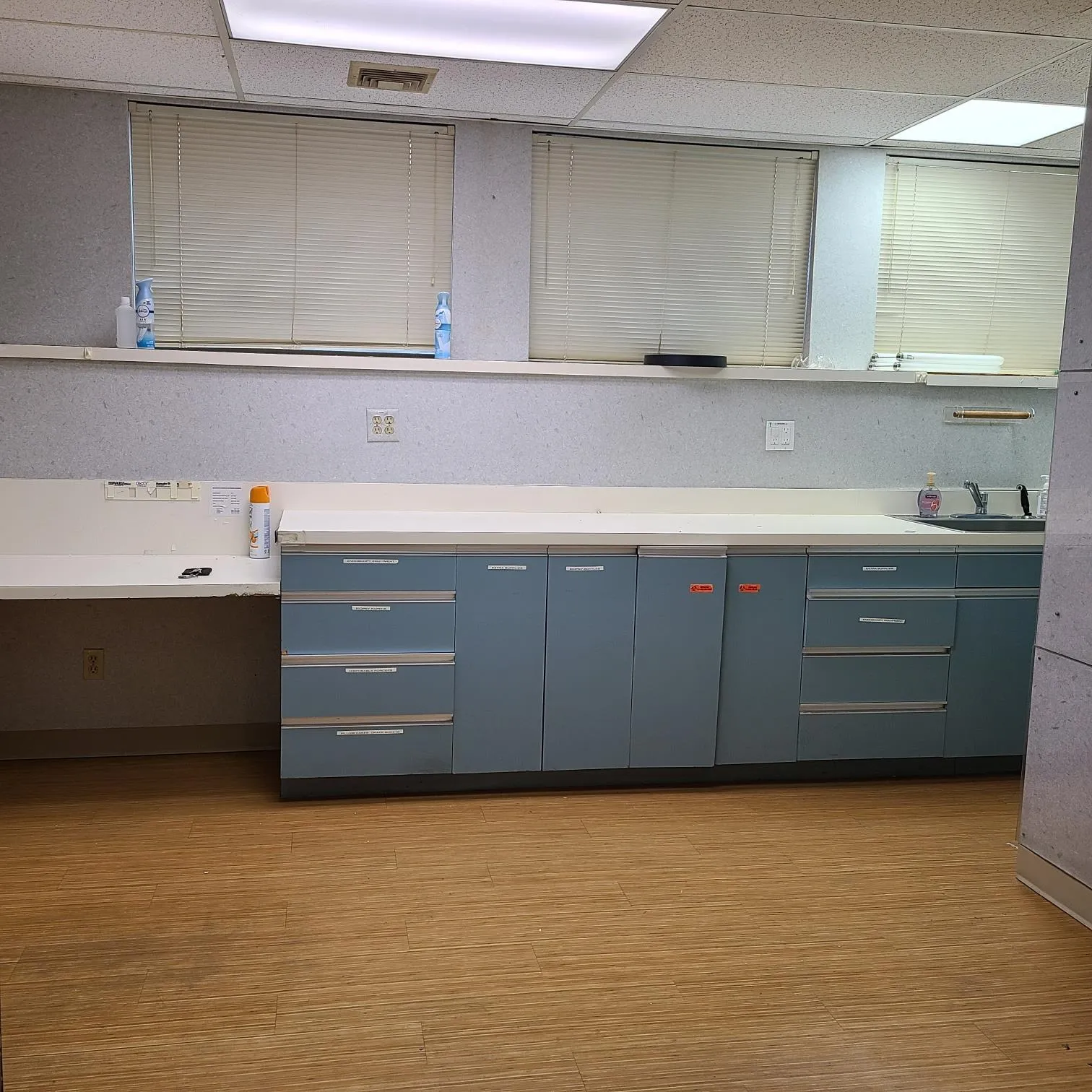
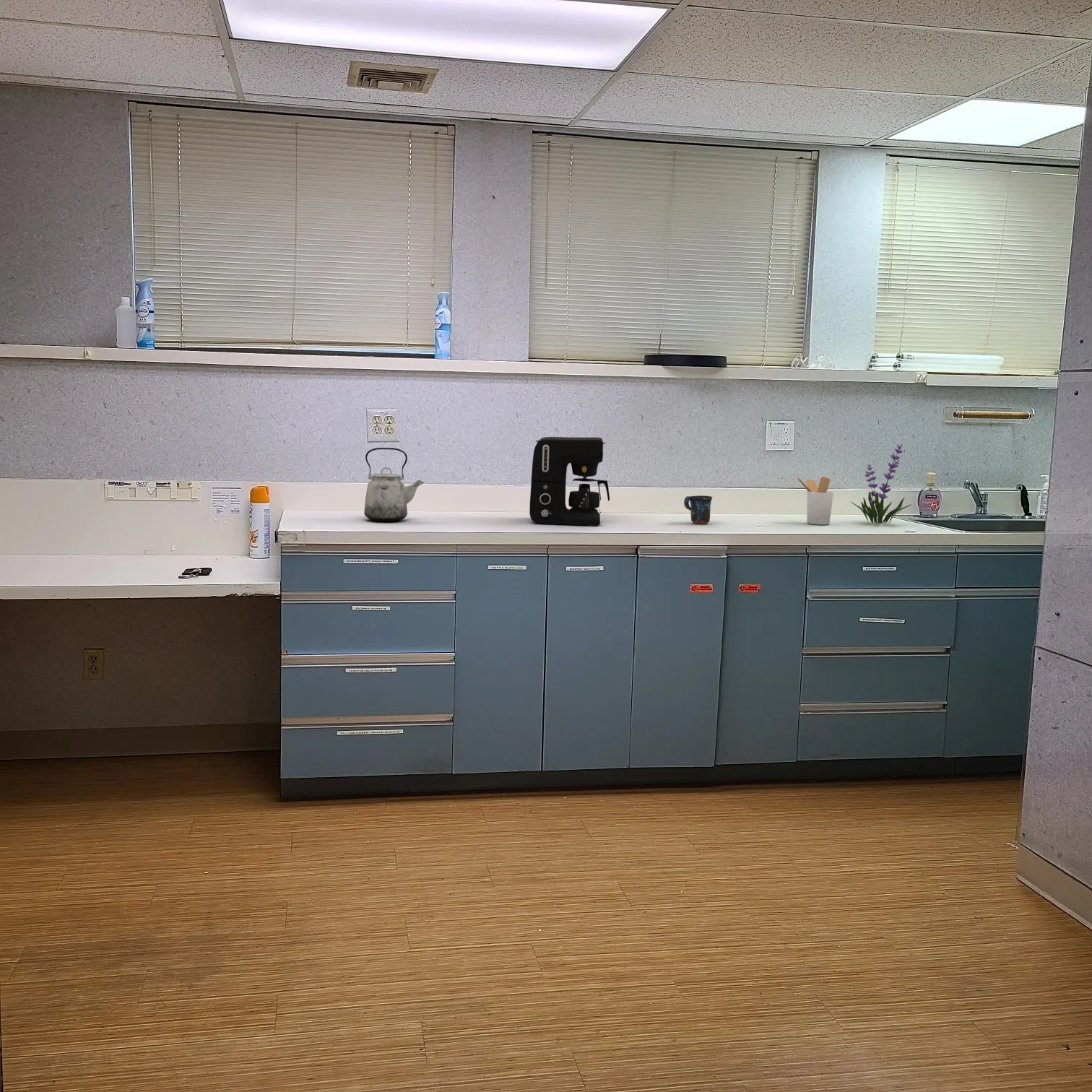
+ mug [683,495,713,524]
+ utensil holder [796,476,834,526]
+ coffee maker [529,436,610,527]
+ kettle [363,447,425,522]
+ plant [851,443,912,524]
